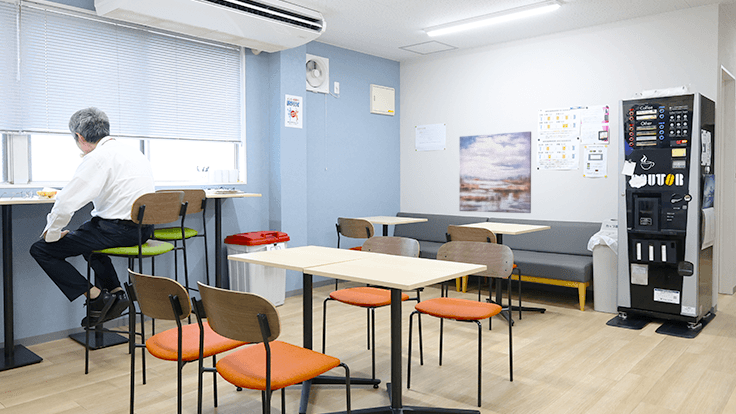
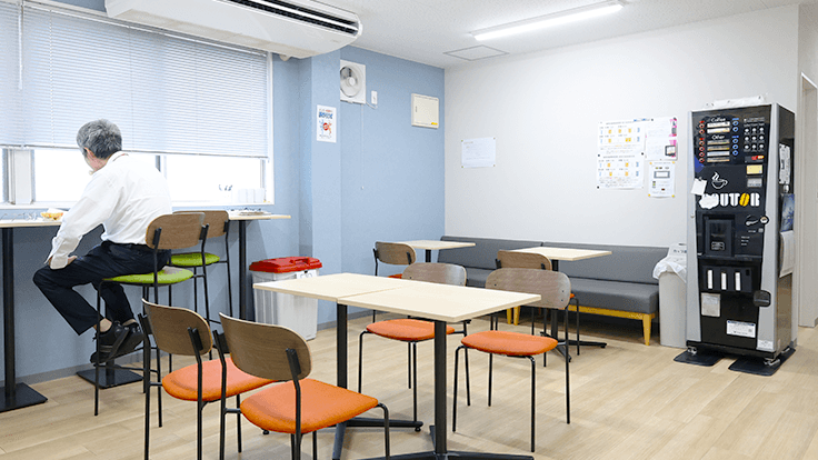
- wall art [459,130,532,214]
